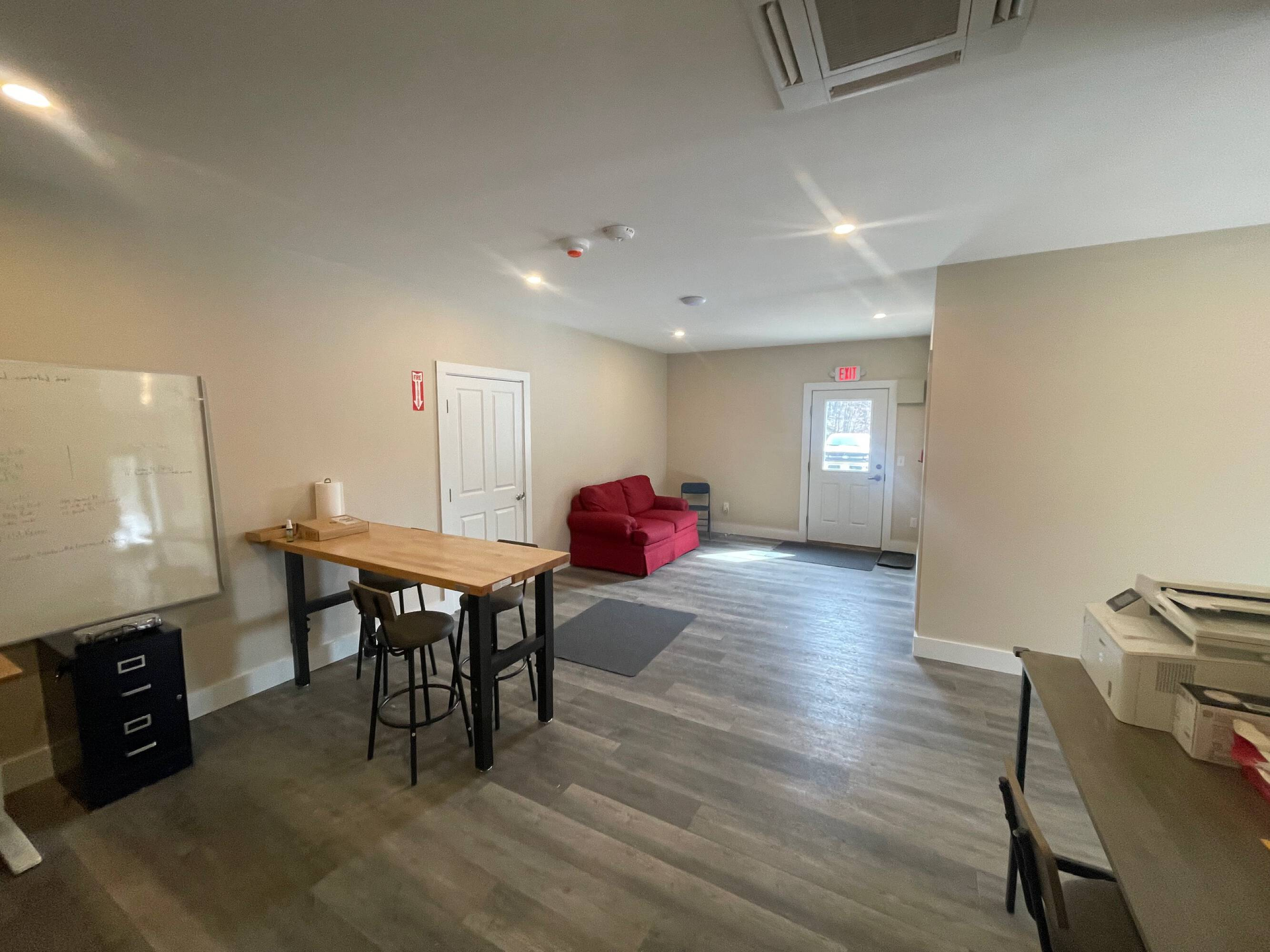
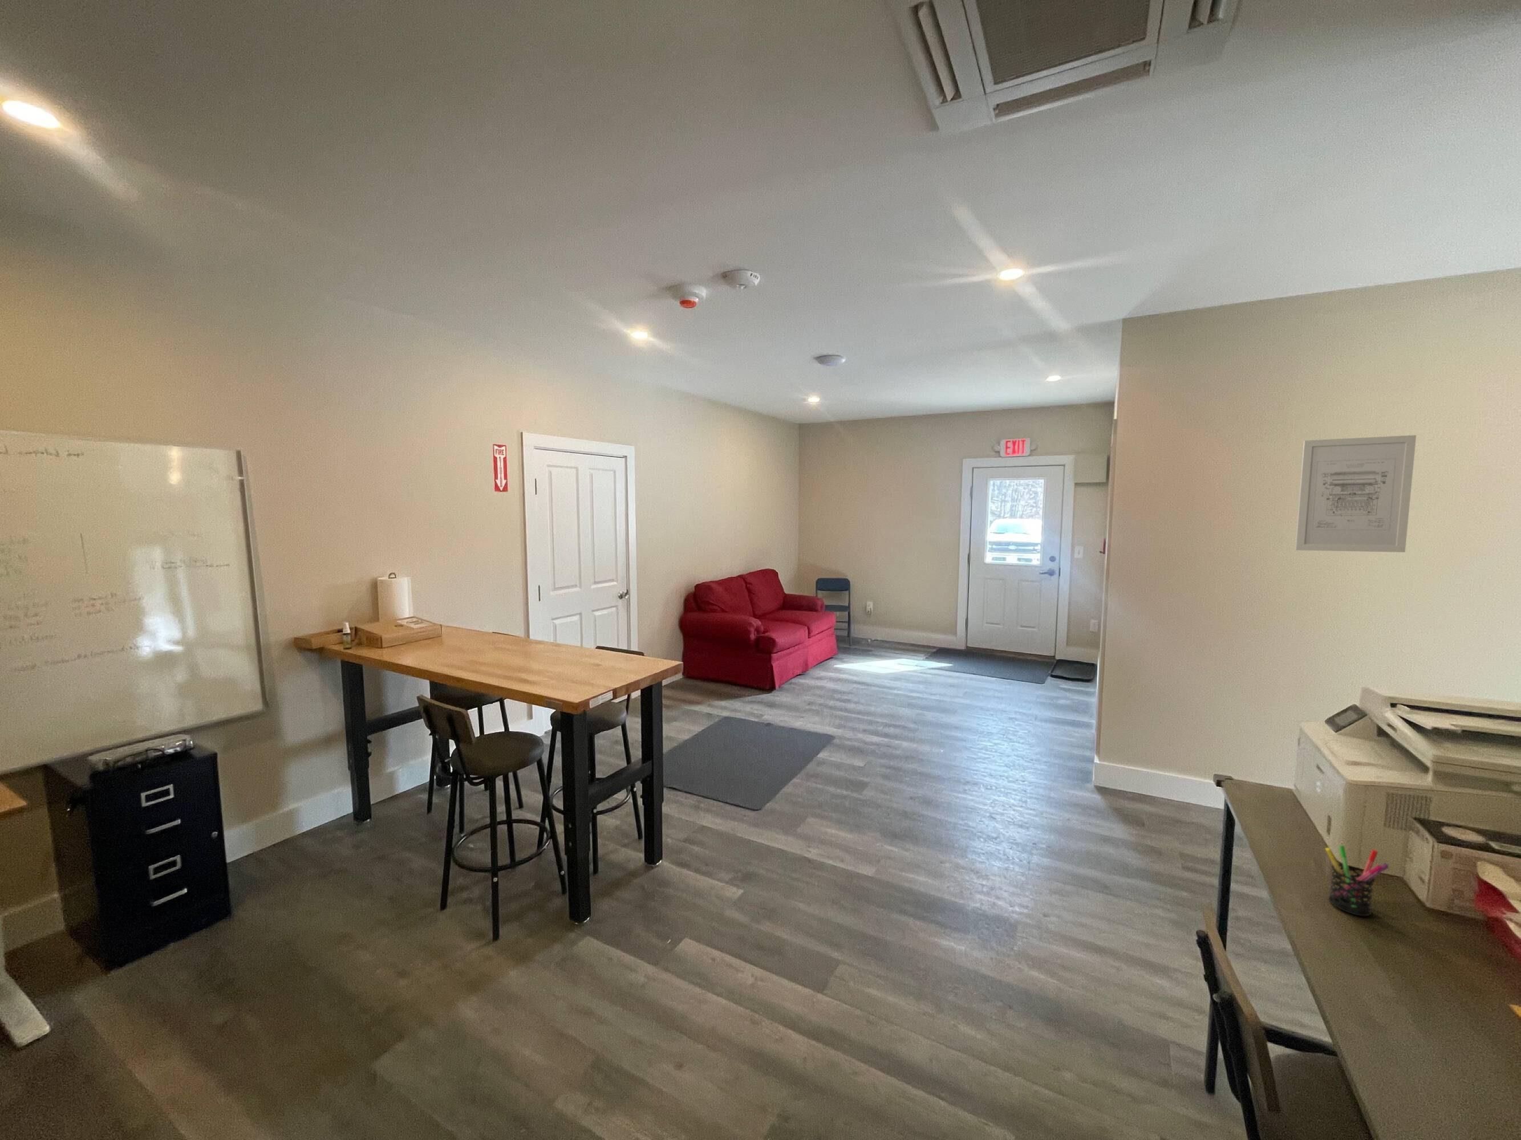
+ wall art [1295,435,1417,553]
+ pen holder [1325,845,1389,916]
